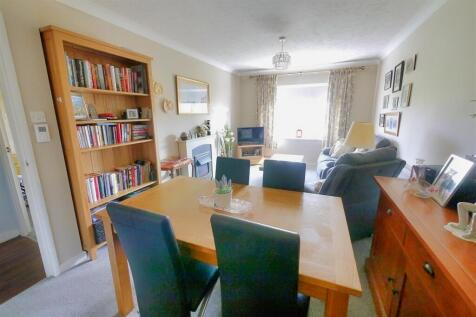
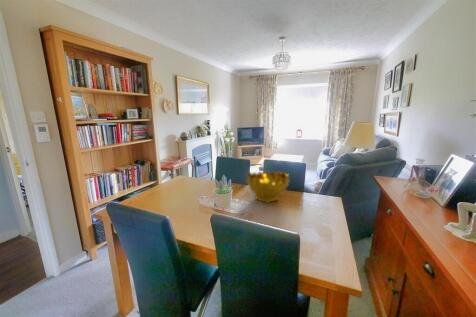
+ decorative bowl [246,170,290,204]
